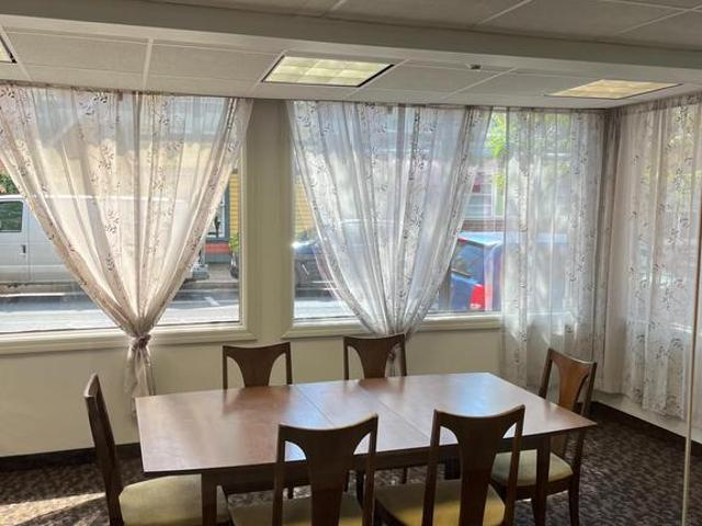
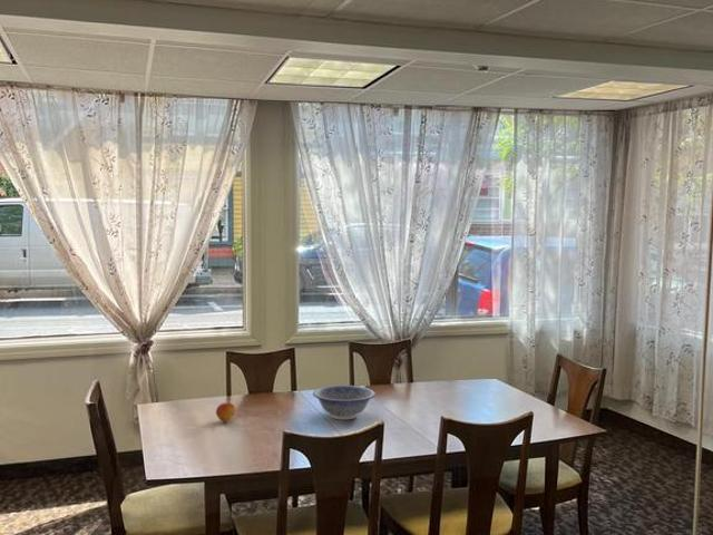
+ decorative bowl [312,385,377,421]
+ fruit [215,401,236,424]
